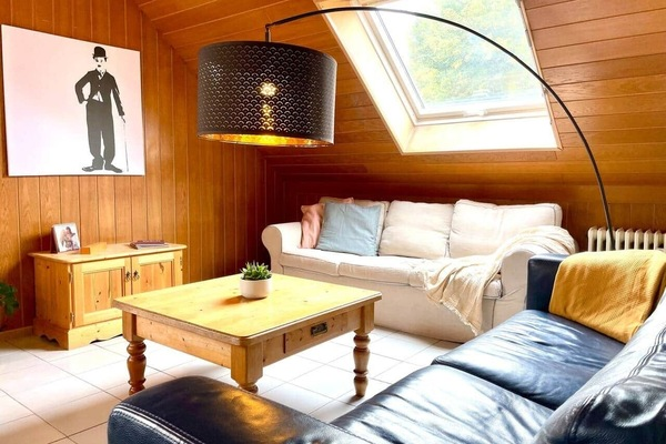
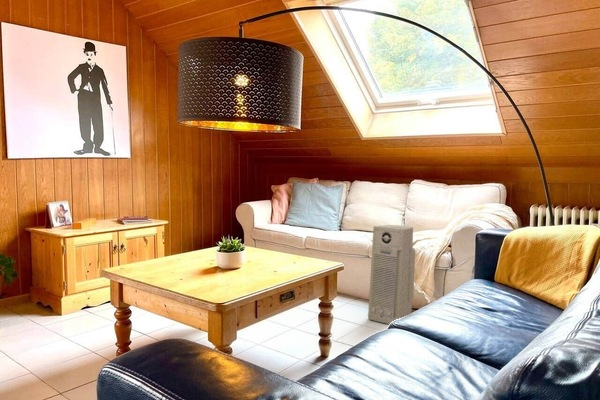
+ air purifier [367,224,416,325]
